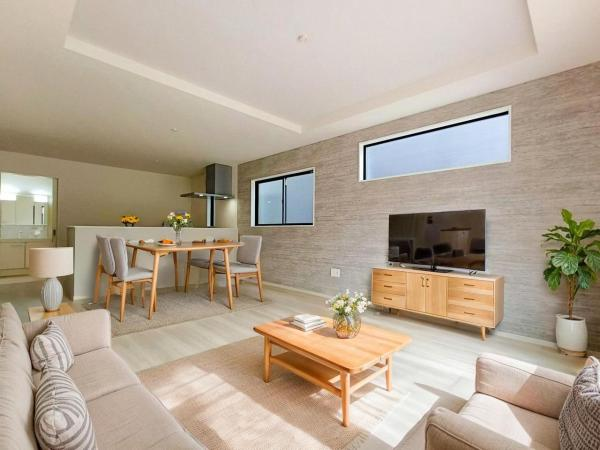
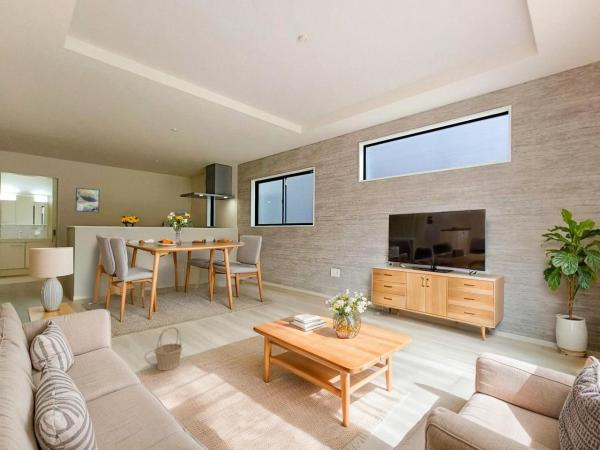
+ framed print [75,187,101,213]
+ basket [154,325,184,371]
